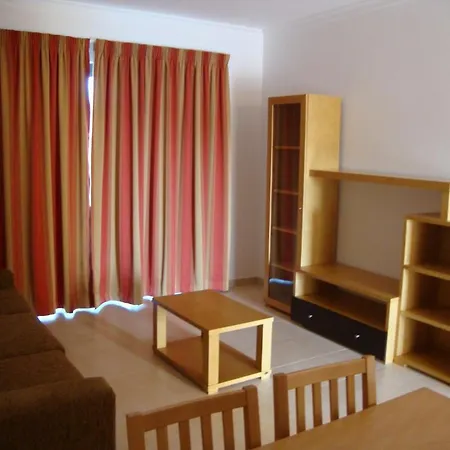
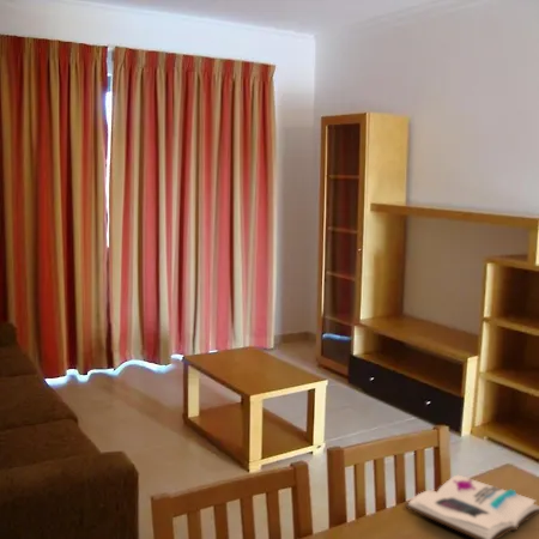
+ book [404,474,539,539]
